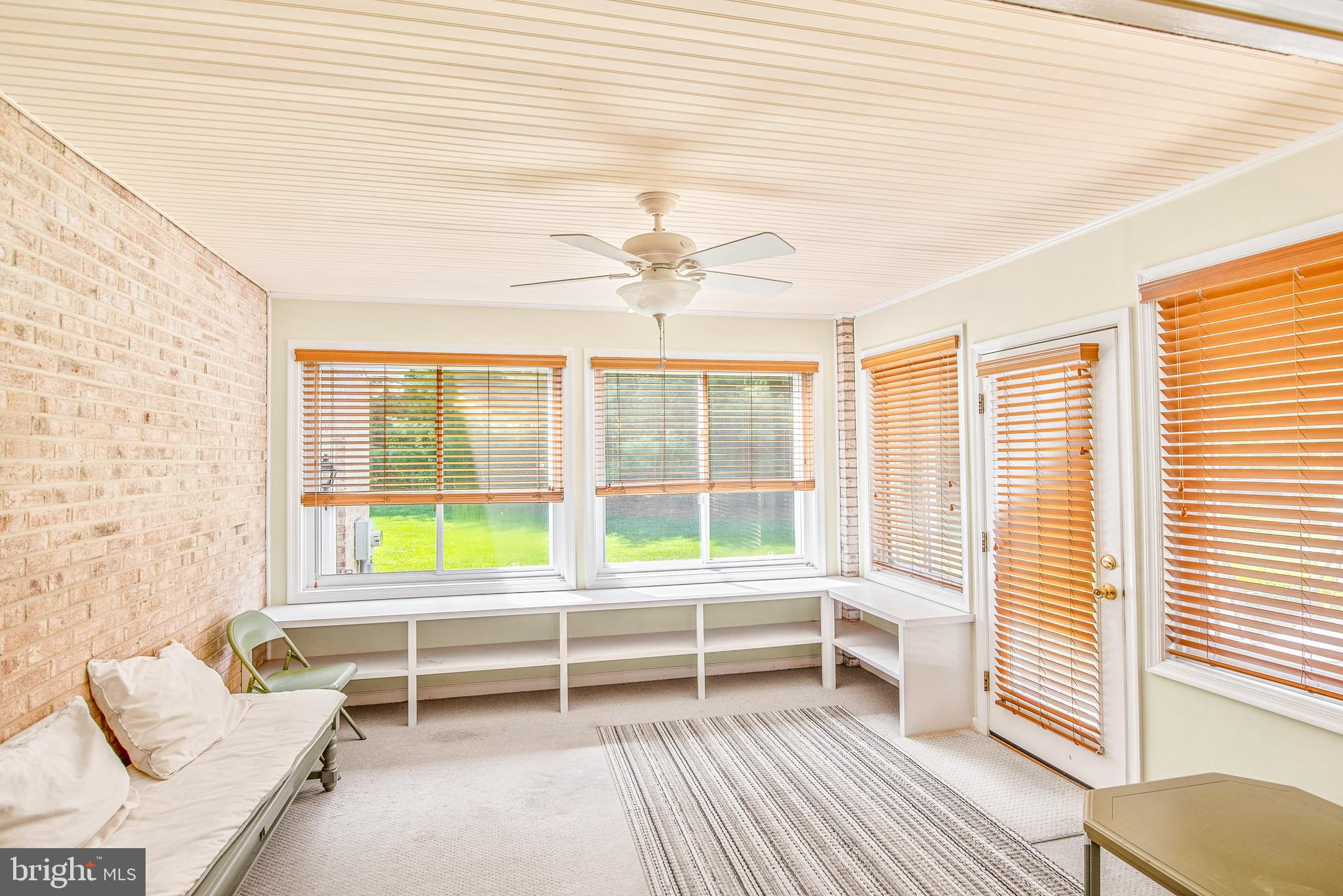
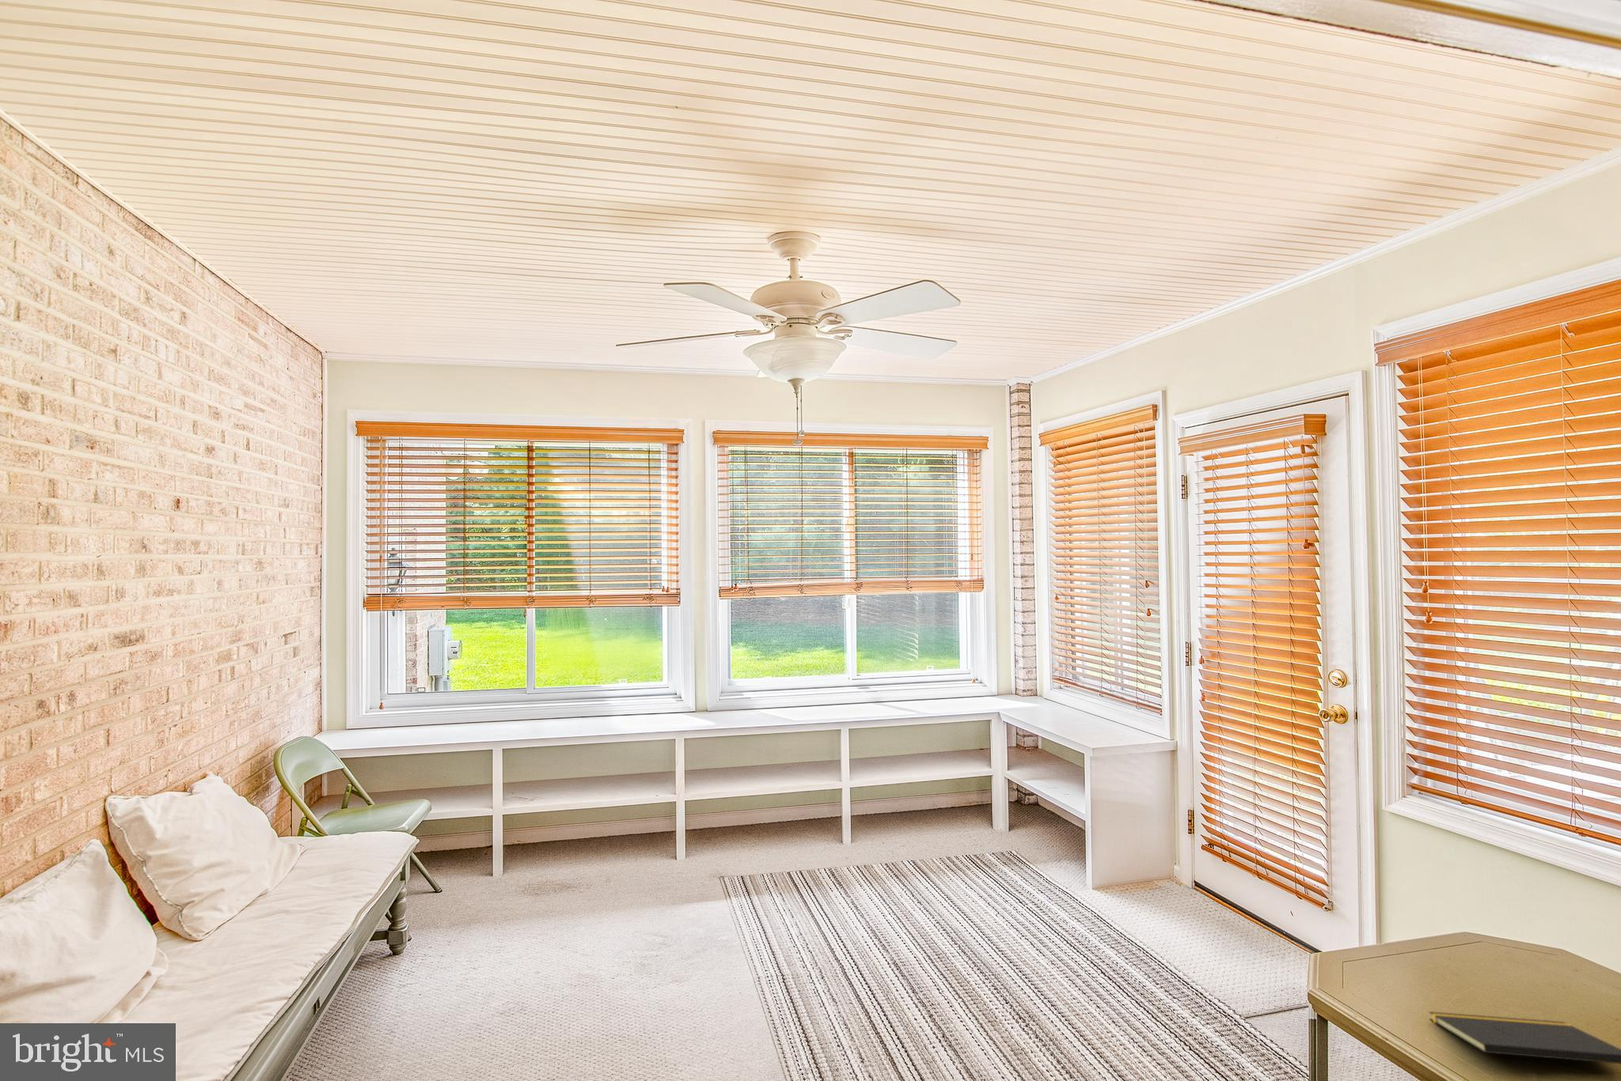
+ notepad [1428,1011,1621,1064]
